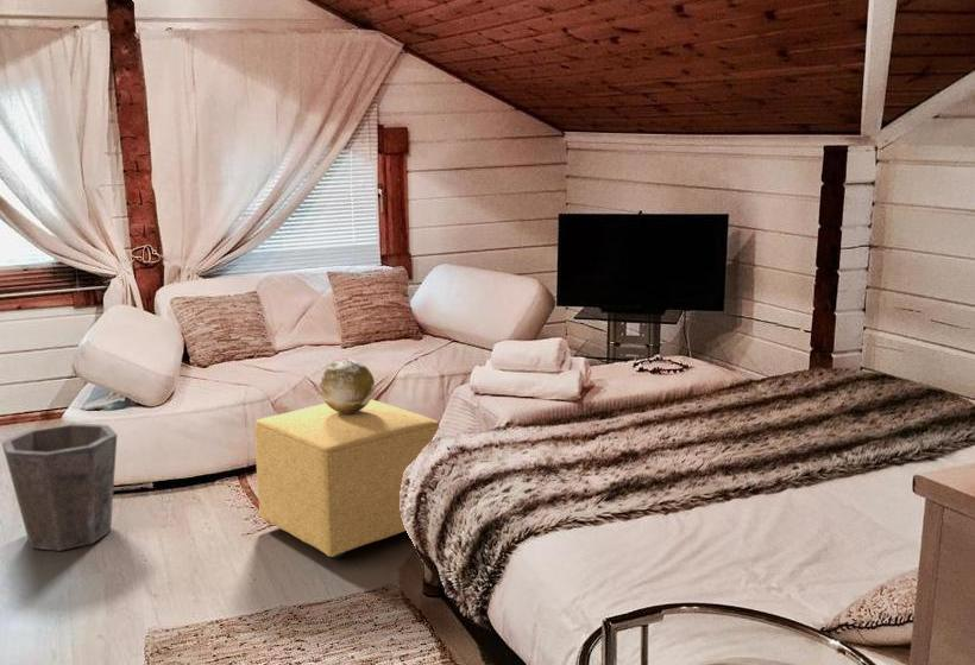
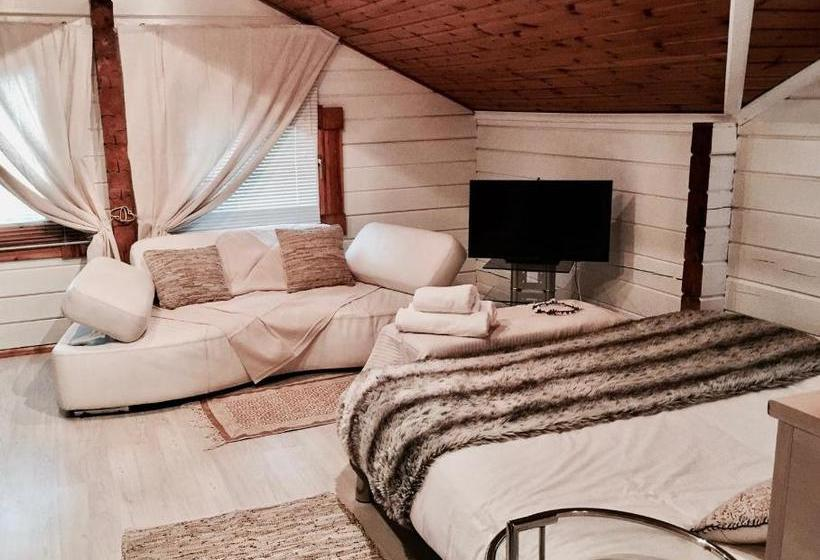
- ottoman [253,399,440,558]
- waste bin [0,422,118,552]
- decorative orb [319,359,376,413]
